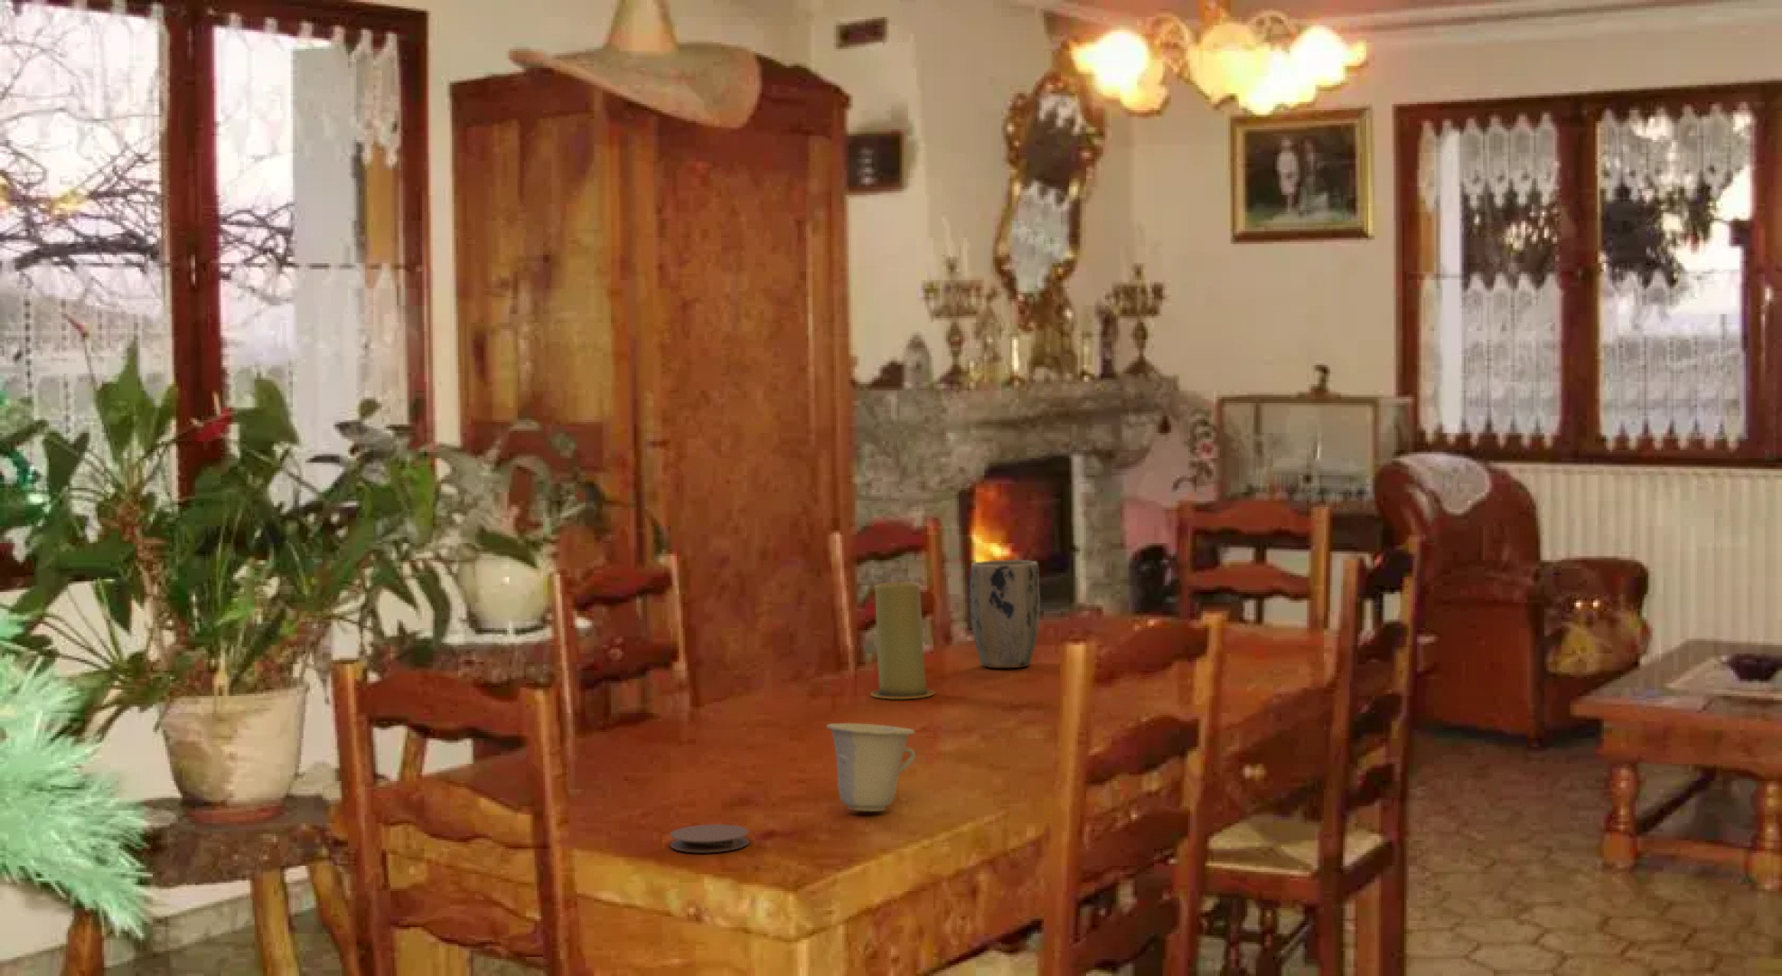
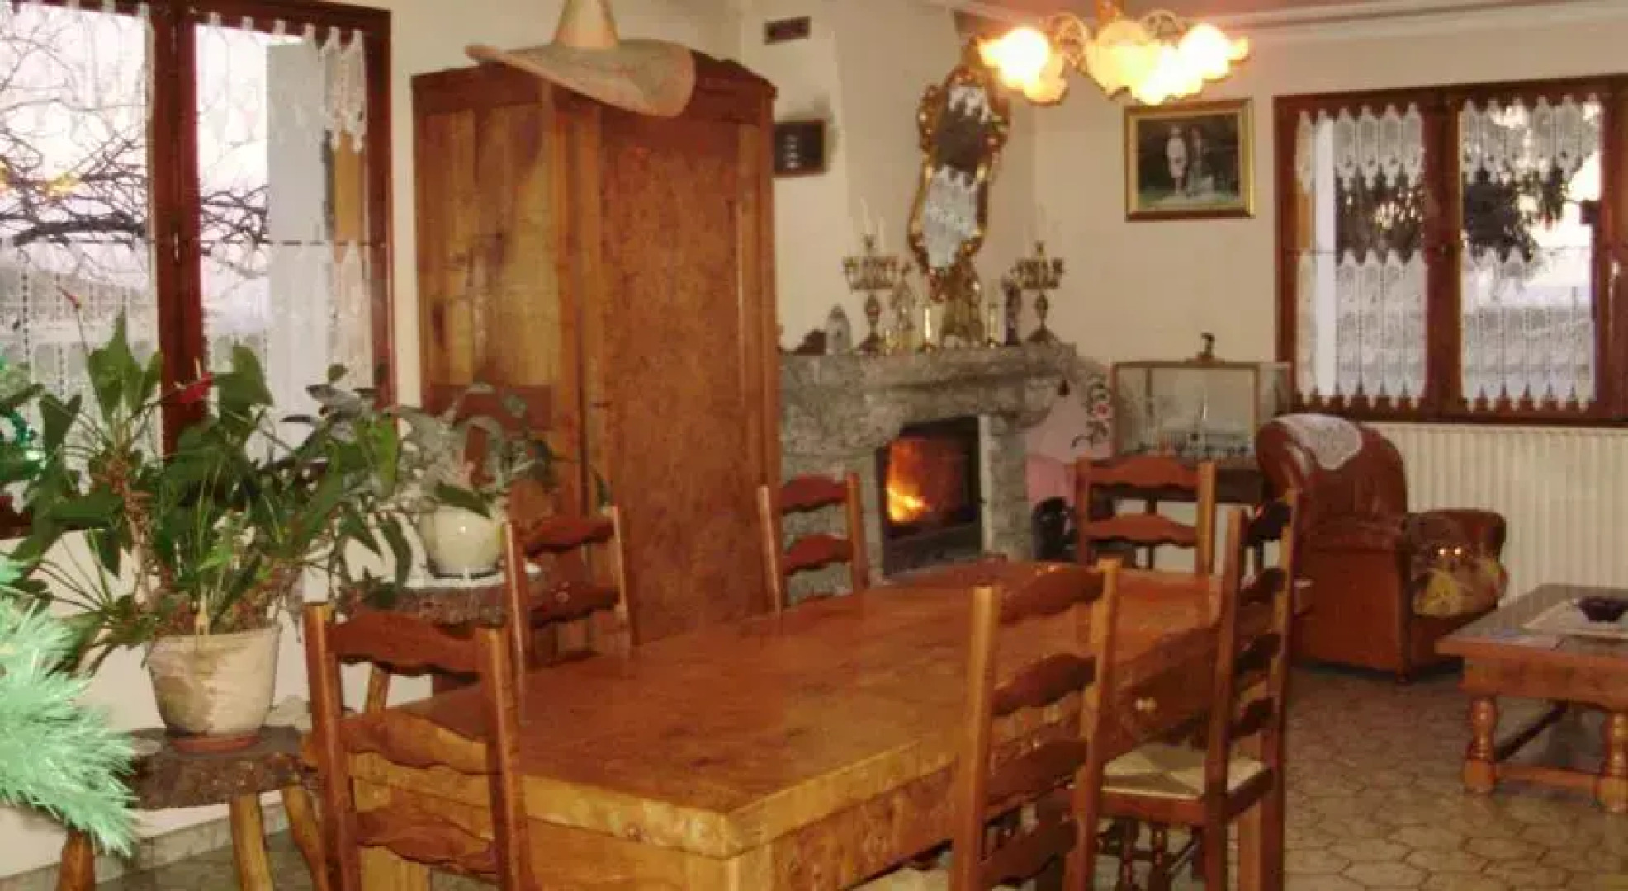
- plant pot [970,559,1041,668]
- cup [826,722,917,813]
- candle [870,581,936,700]
- coaster [669,823,750,853]
